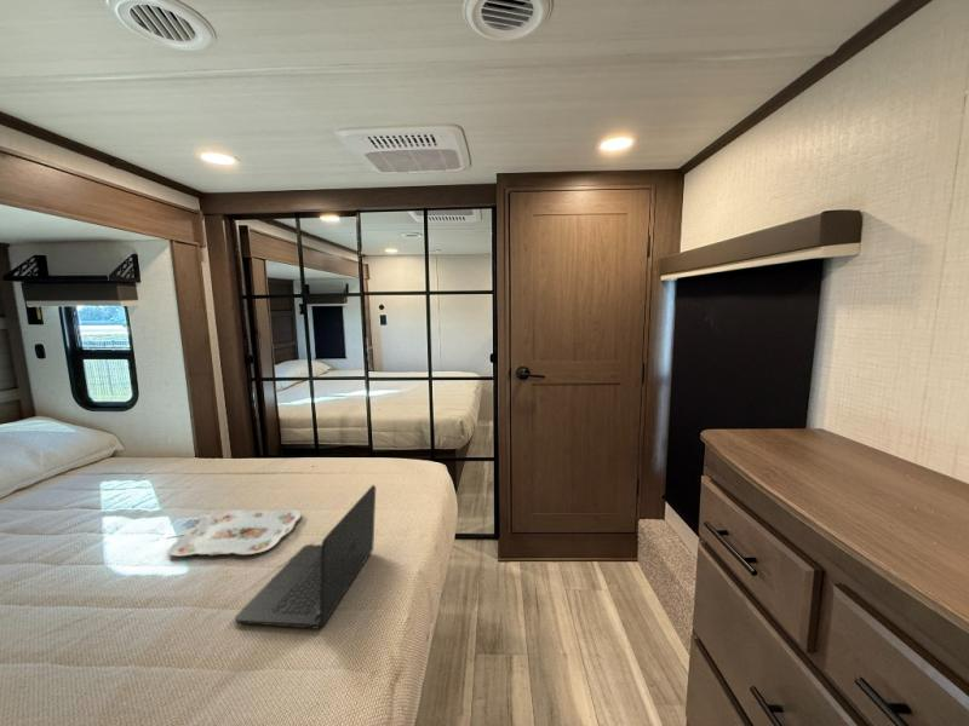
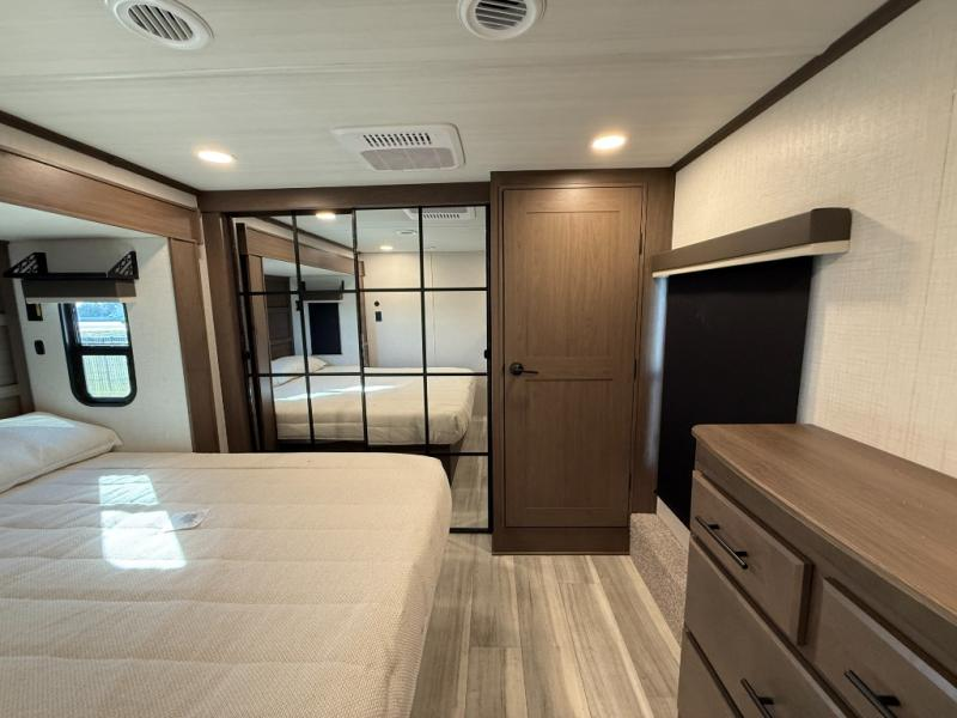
- laptop [234,484,377,630]
- serving tray [167,508,303,558]
